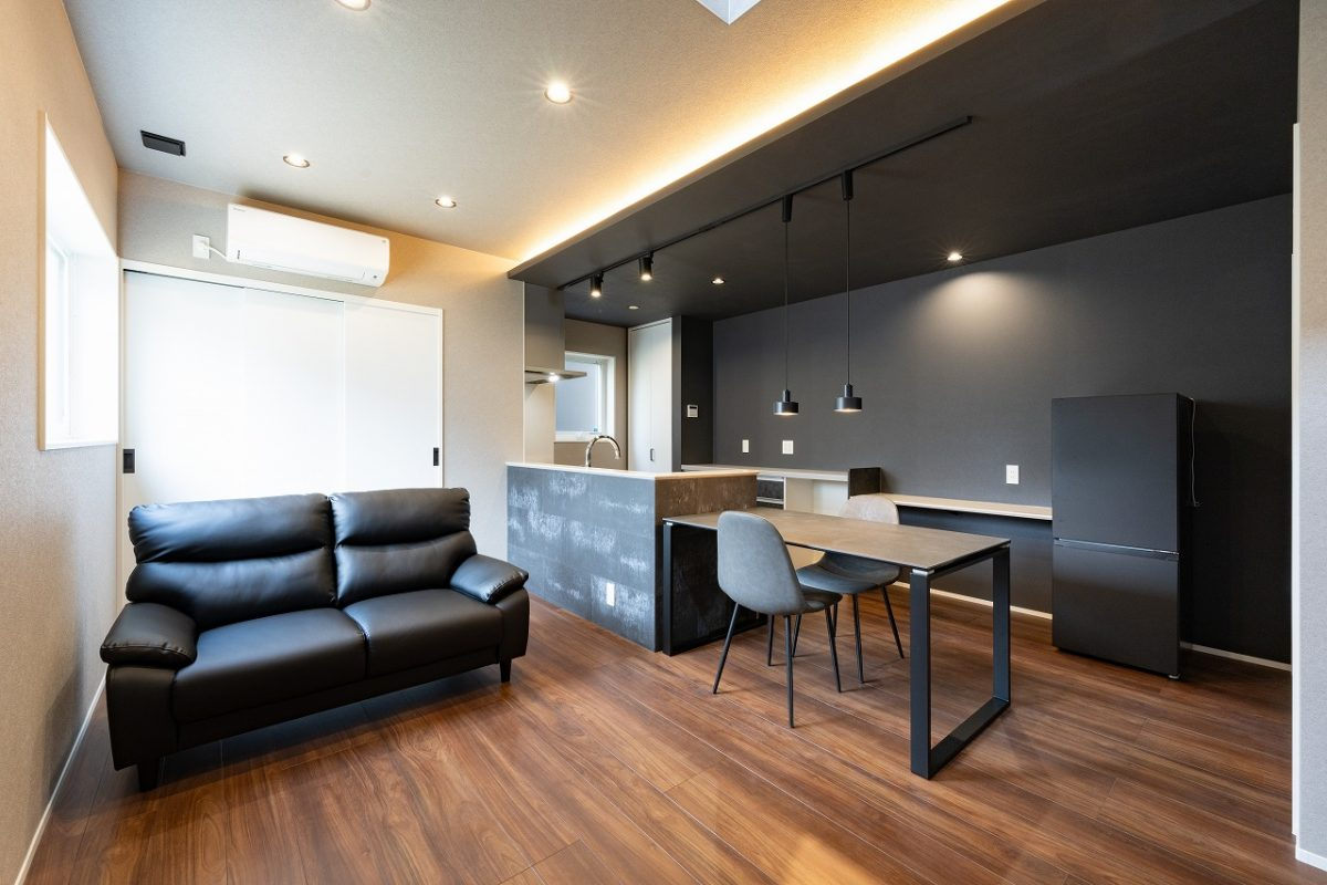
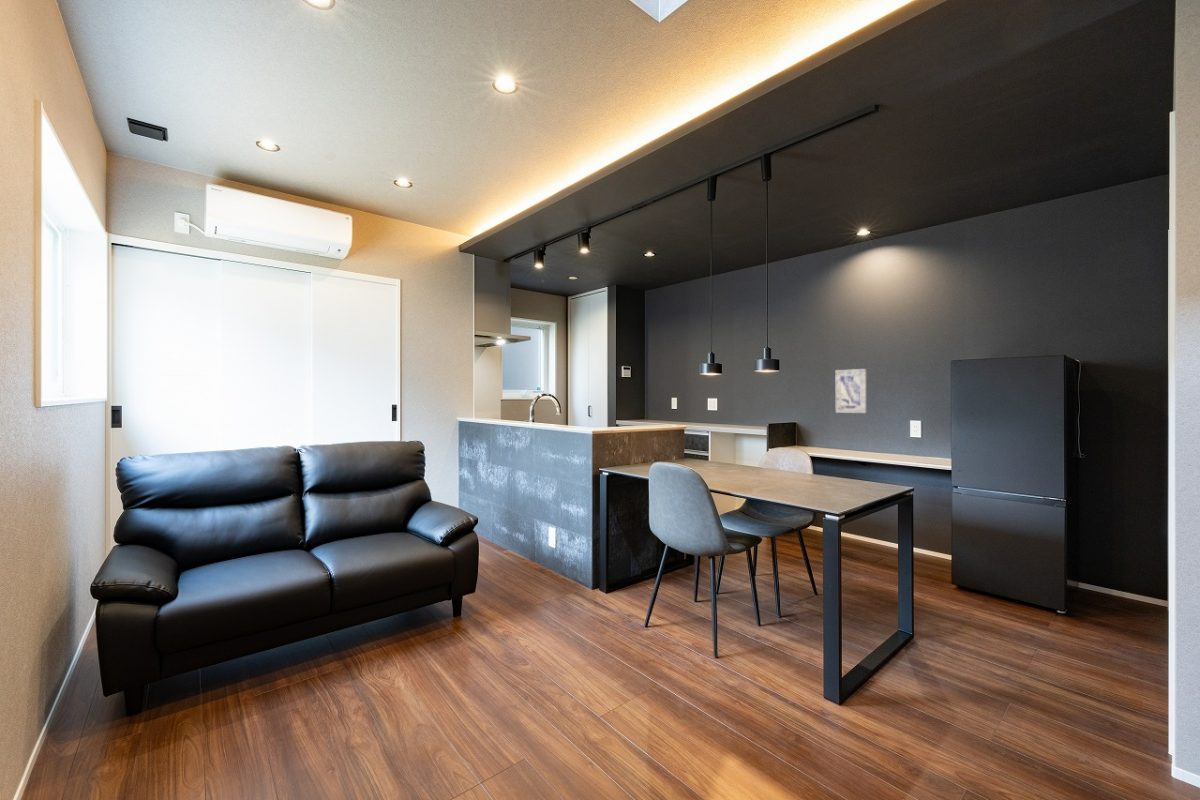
+ wall art [834,368,868,414]
